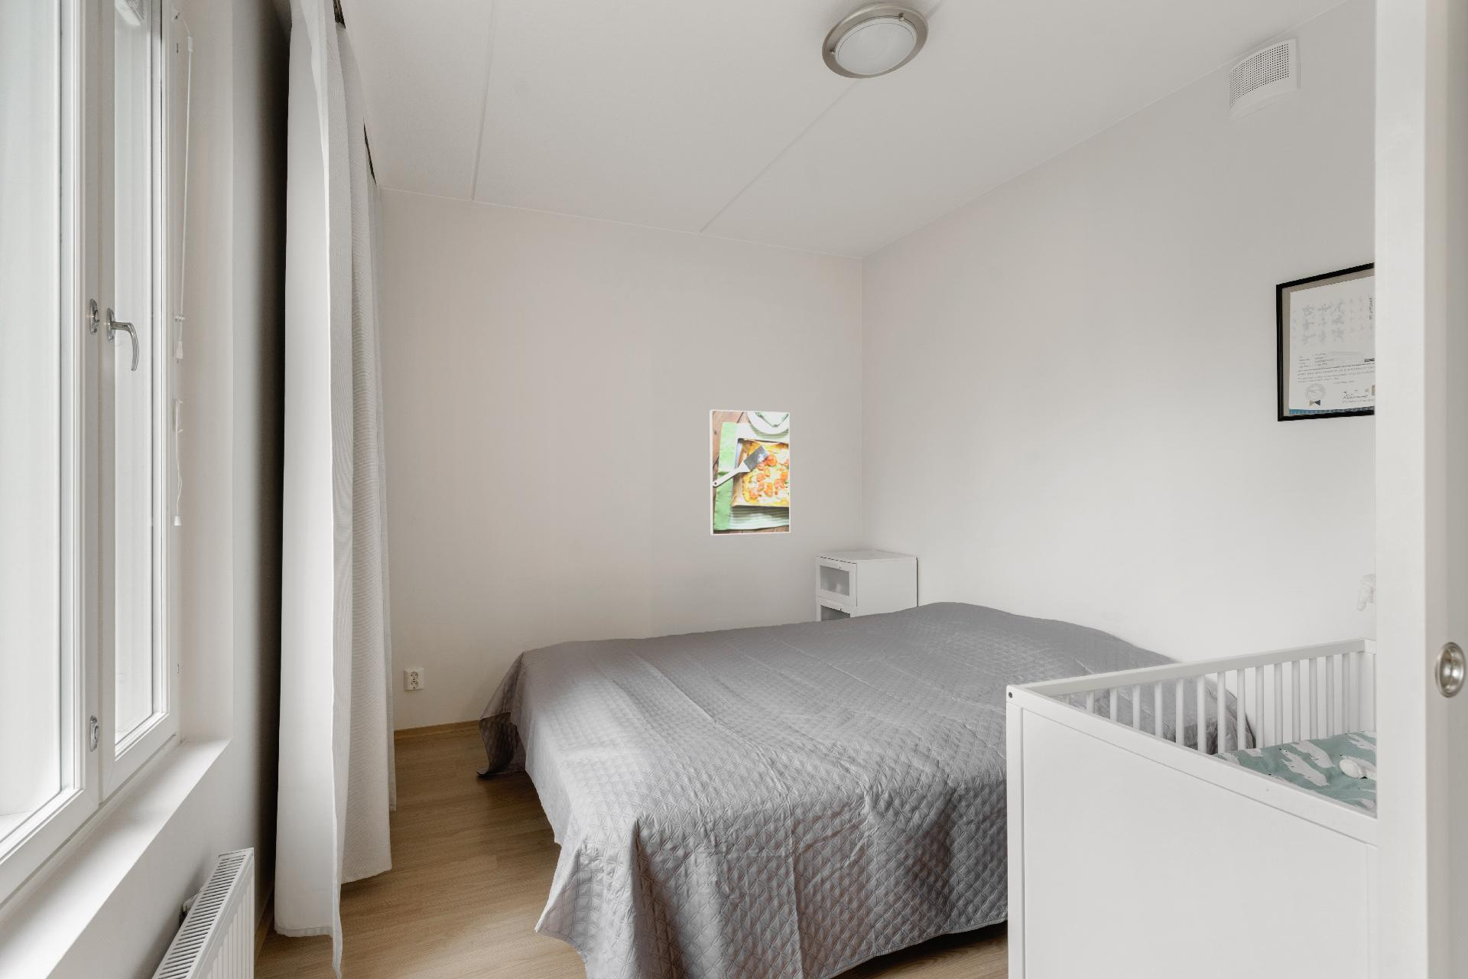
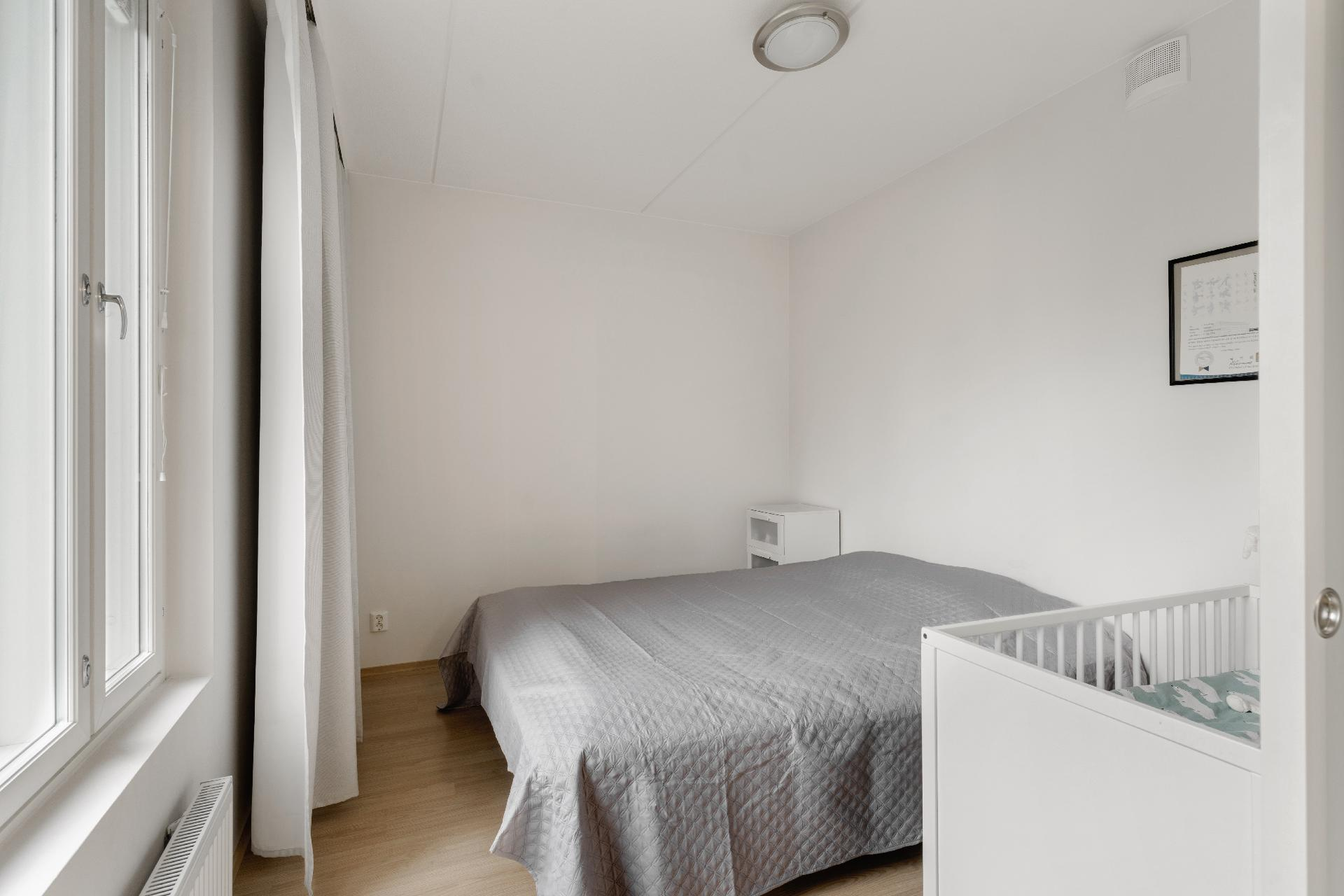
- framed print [709,409,791,536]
